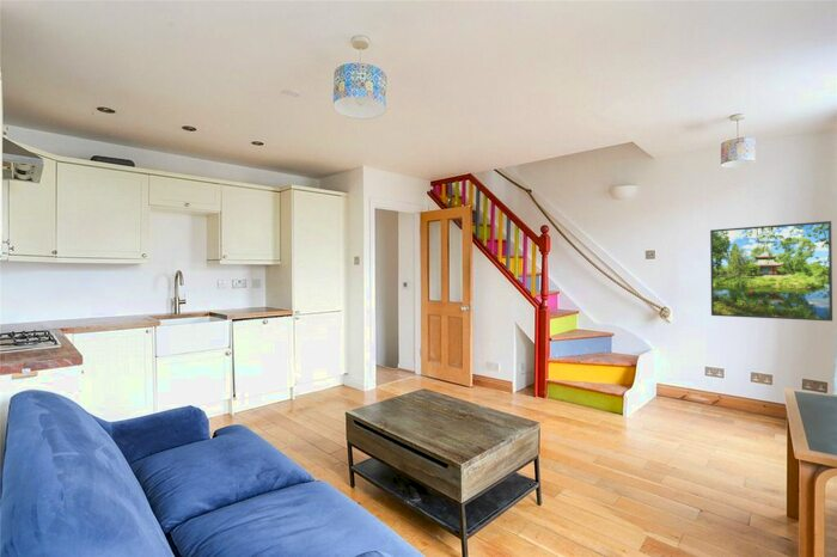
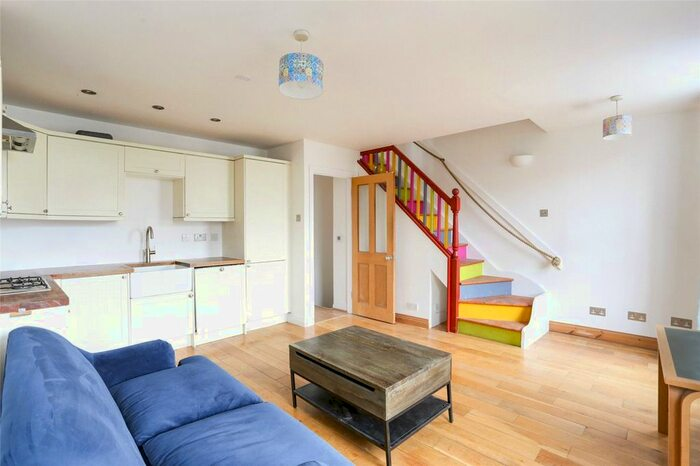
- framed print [709,220,833,322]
